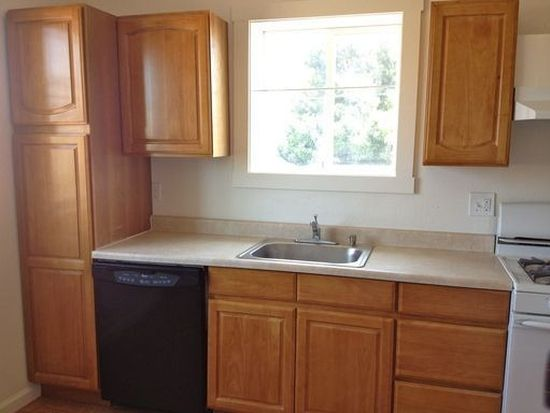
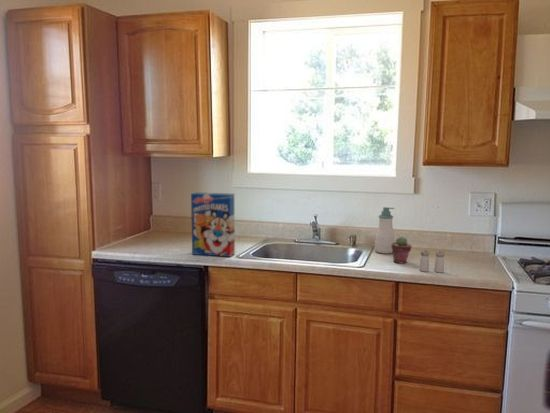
+ potted succulent [391,236,413,264]
+ cereal box [190,191,236,258]
+ salt and pepper shaker [419,249,446,274]
+ soap bottle [374,206,396,255]
